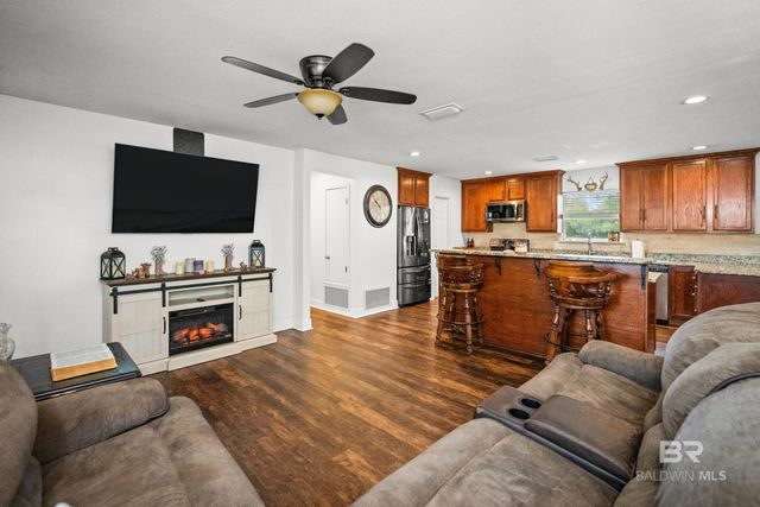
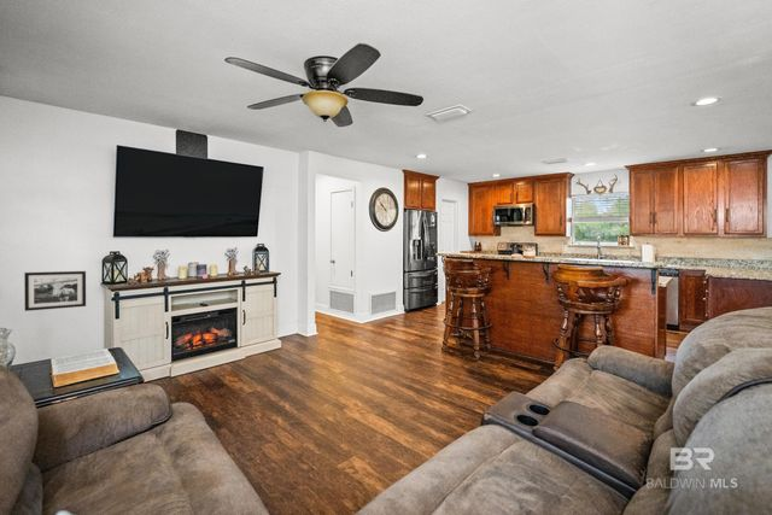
+ picture frame [23,270,87,312]
